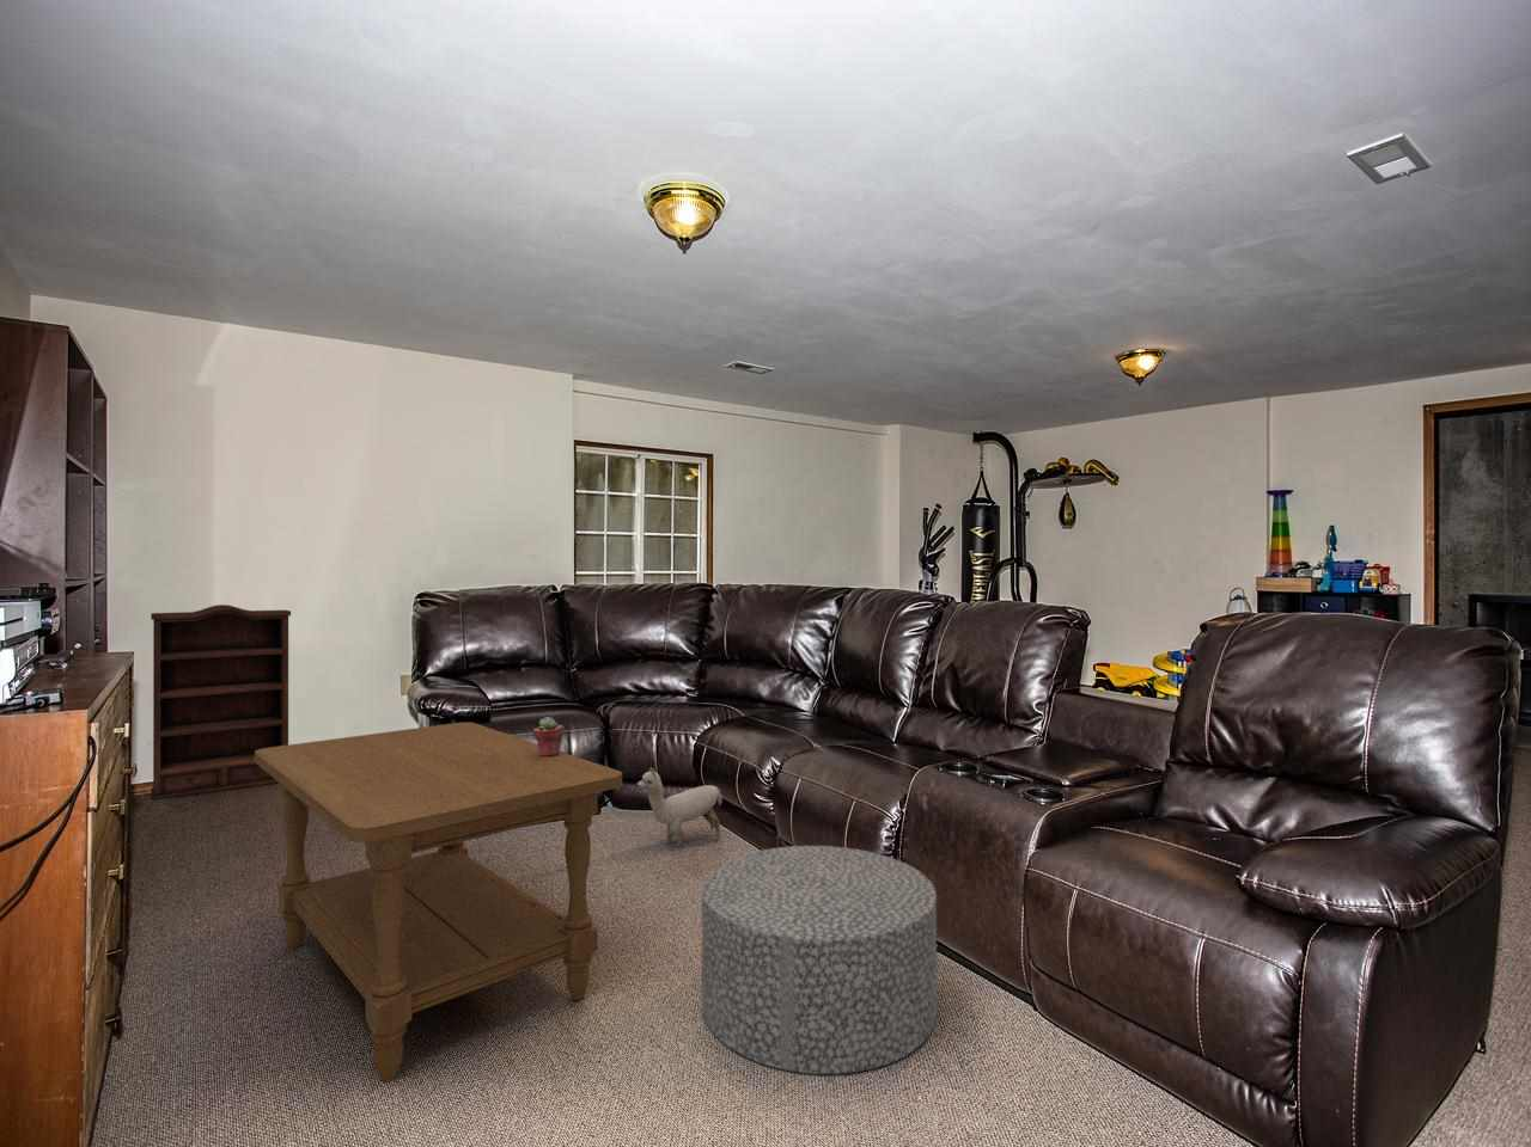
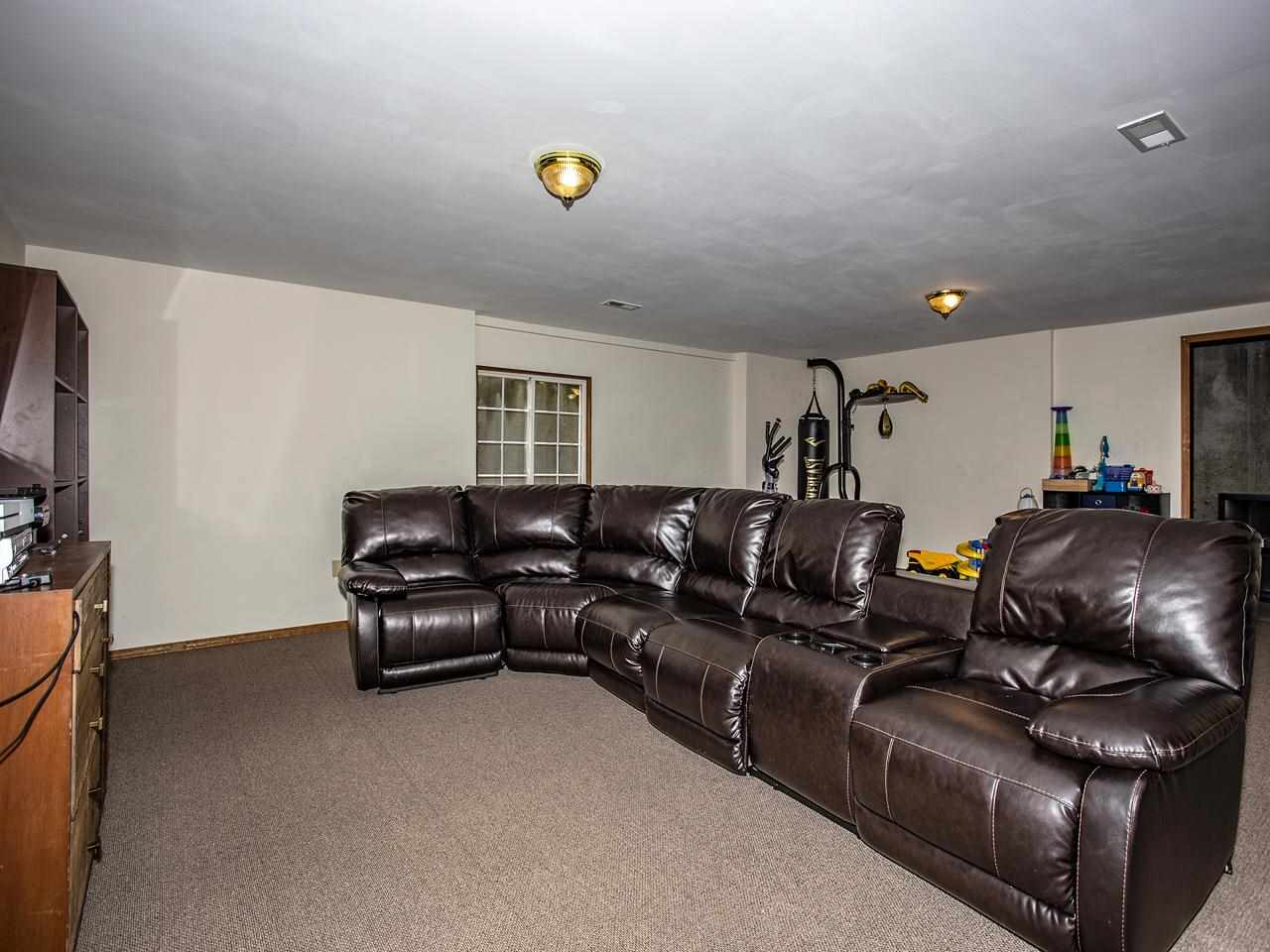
- bookshelf [149,604,292,801]
- potted succulent [533,716,564,757]
- ottoman [700,845,938,1075]
- plush toy [637,766,723,847]
- coffee table [254,722,623,1081]
